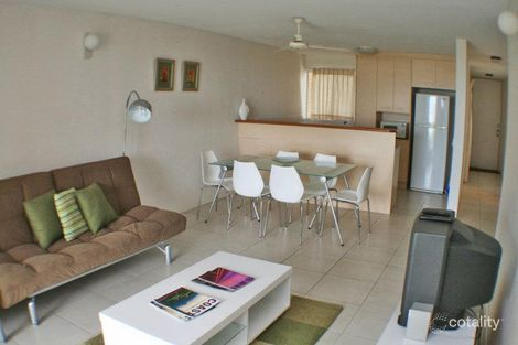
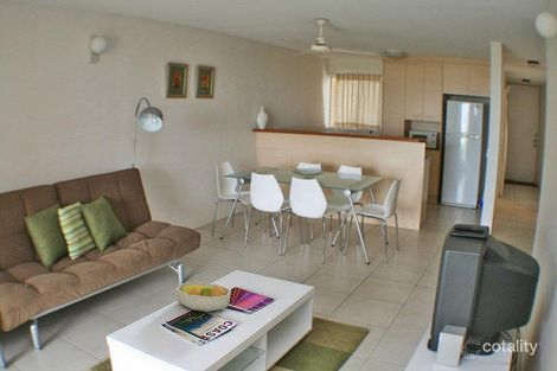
+ fruit bowl [175,281,232,313]
